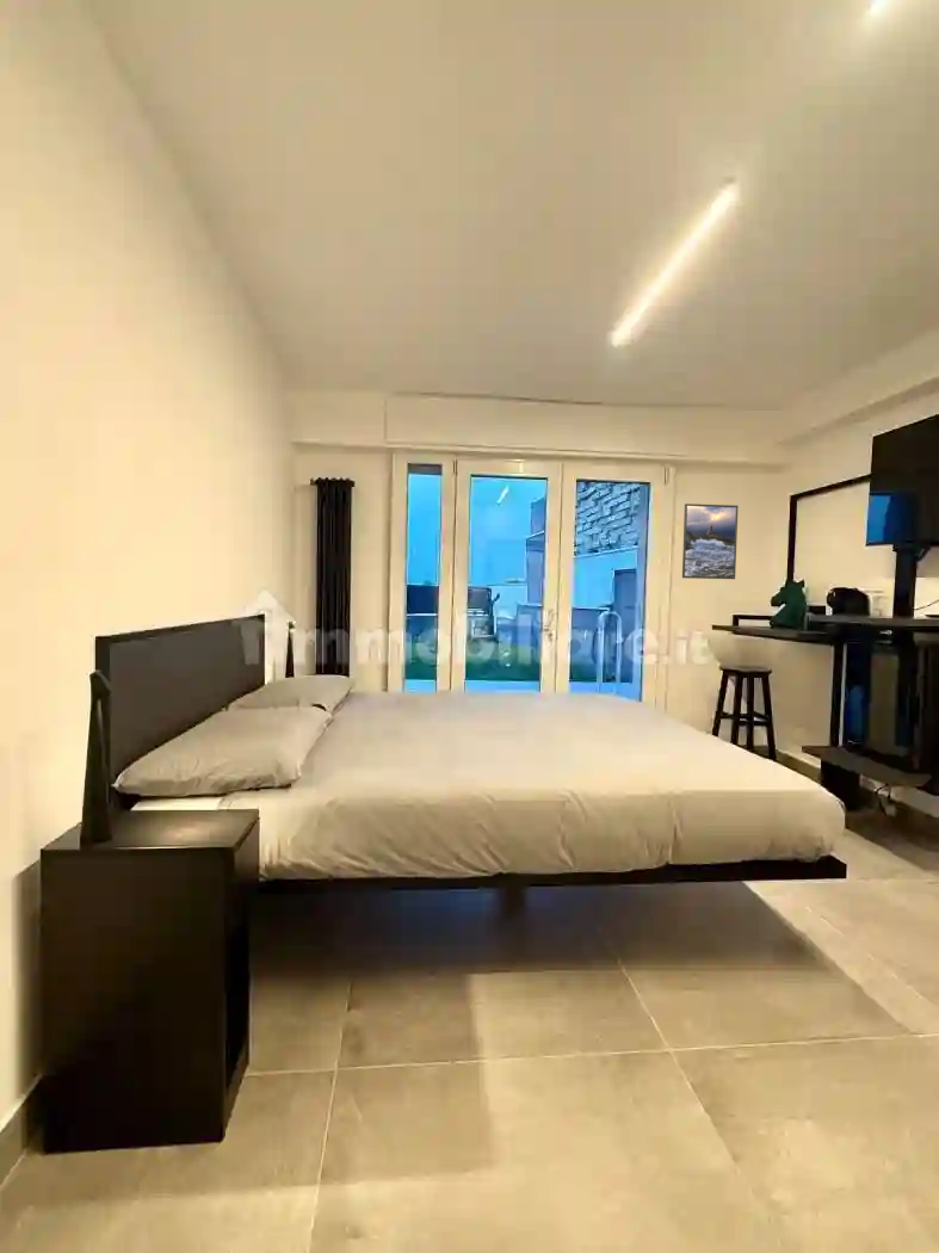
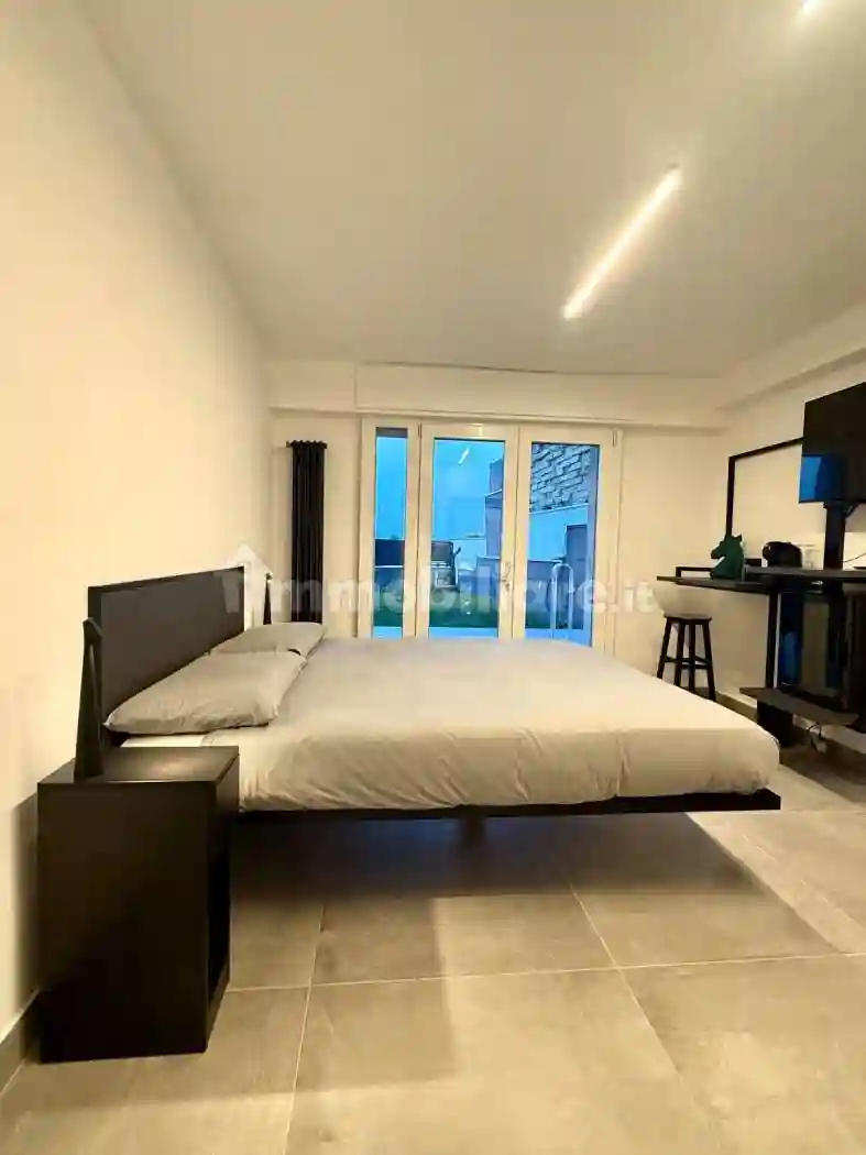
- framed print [681,502,739,580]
